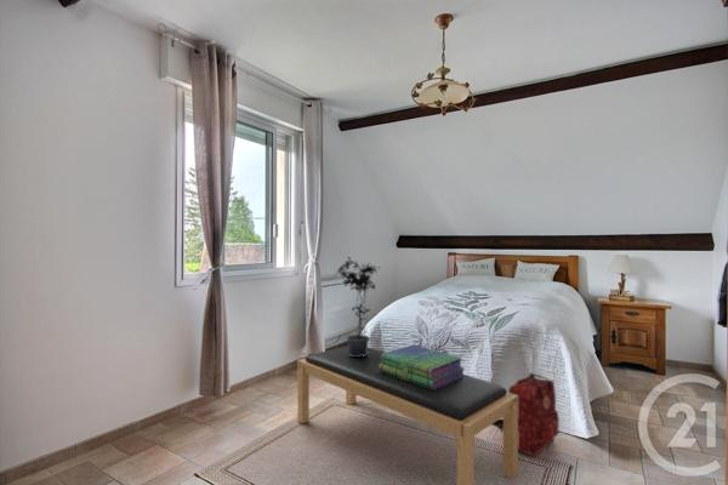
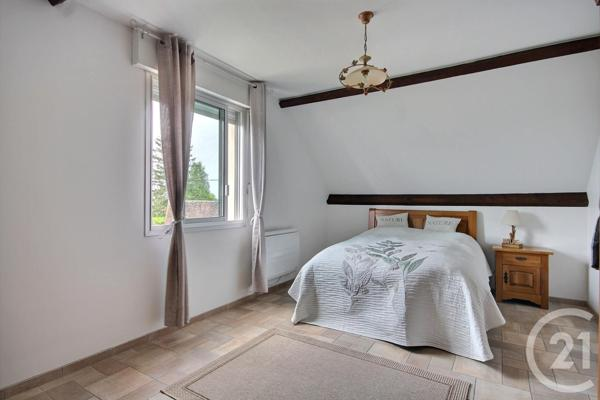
- backpack [496,372,561,457]
- bench [296,344,519,485]
- stack of books [379,343,466,389]
- potted plant [334,256,381,356]
